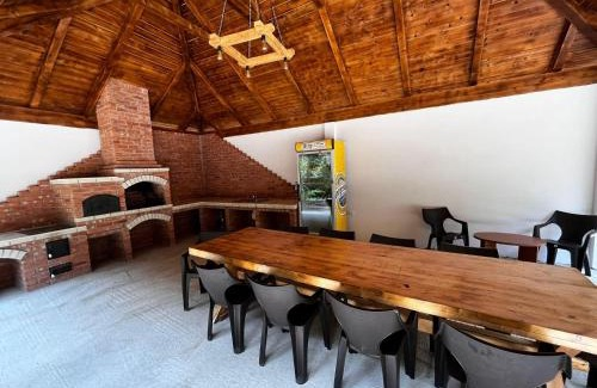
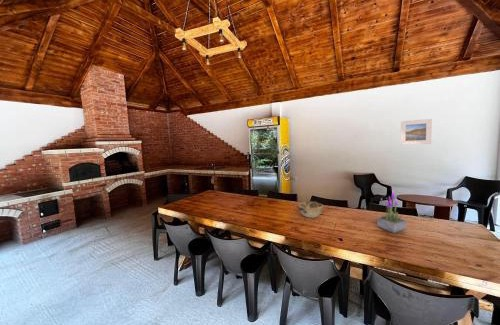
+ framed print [400,118,433,146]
+ decorative bowl [297,200,324,219]
+ potted plant [376,188,408,234]
